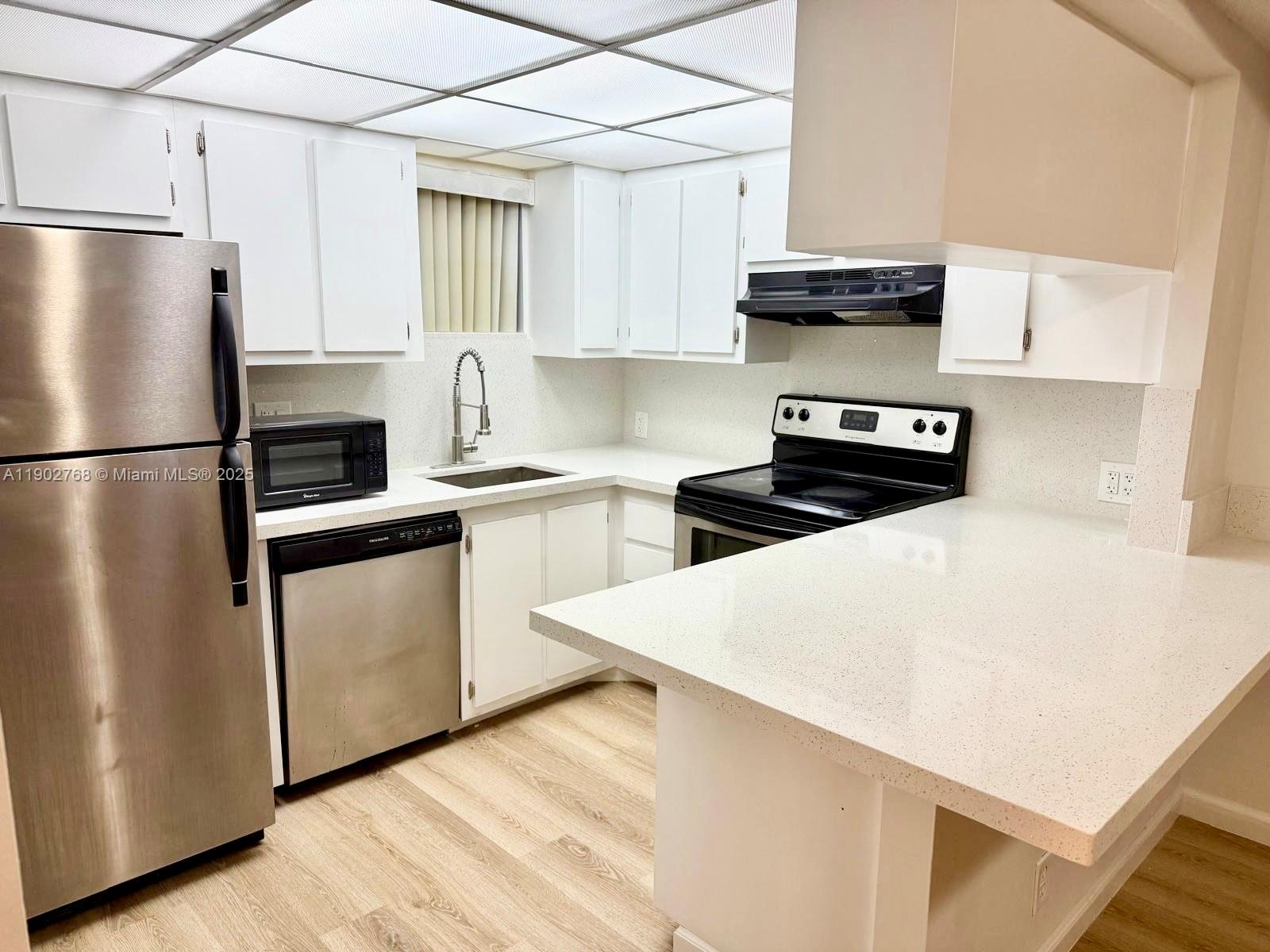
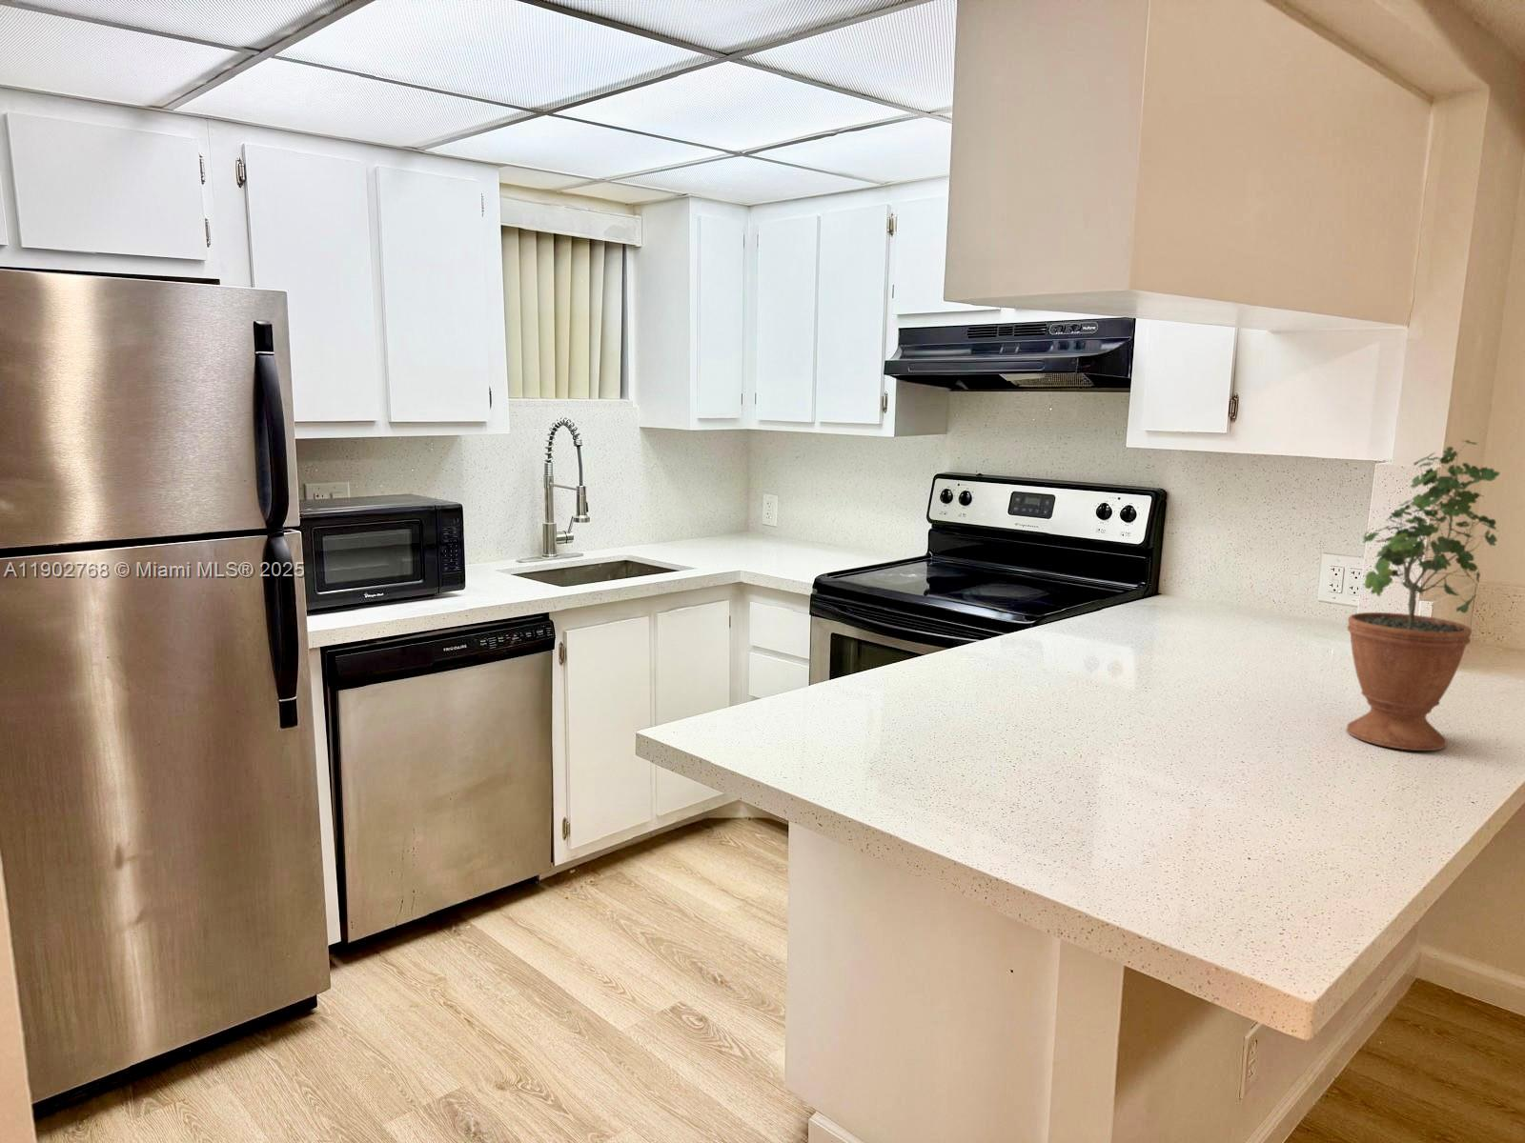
+ potted plant [1346,439,1501,752]
